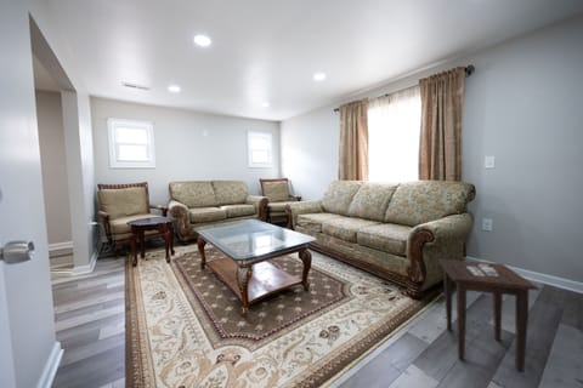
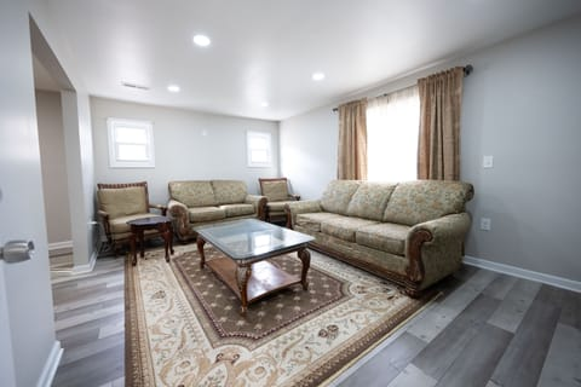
- side table [437,258,542,373]
